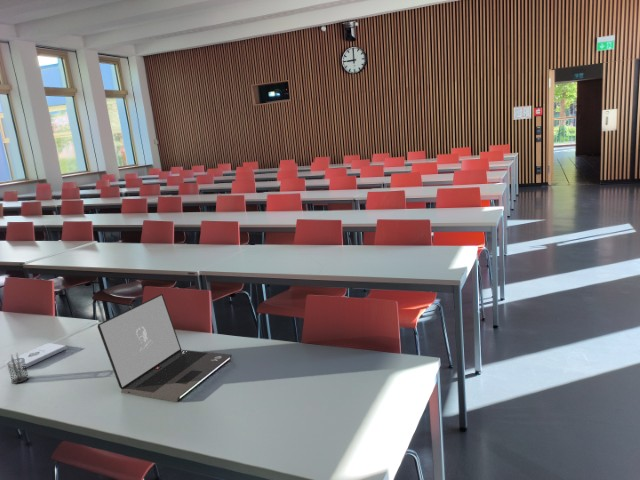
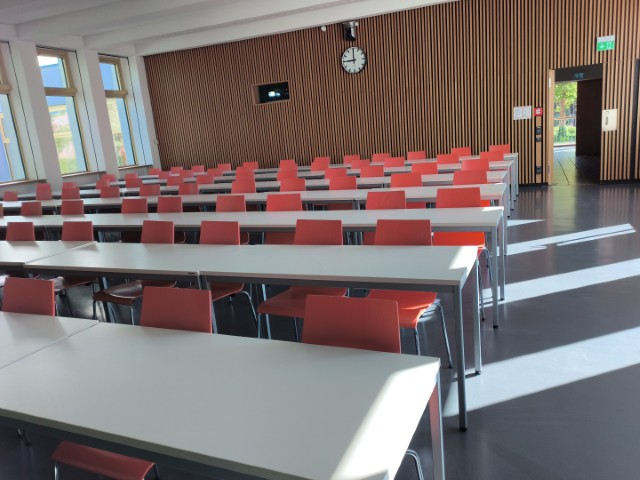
- notepad [4,342,67,370]
- laptop [97,293,233,403]
- pencil holder [7,352,30,385]
